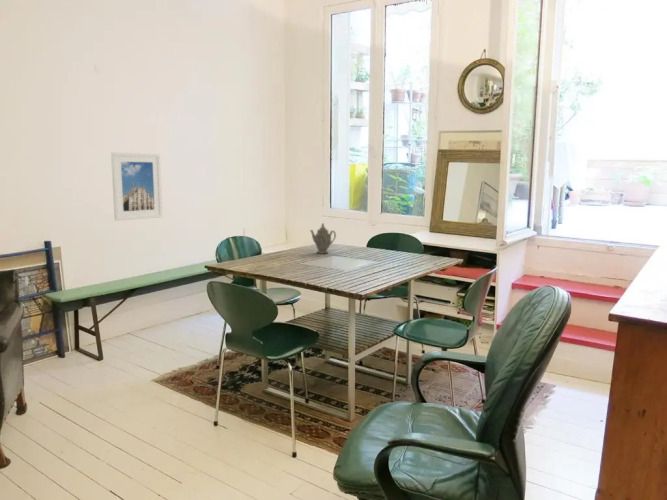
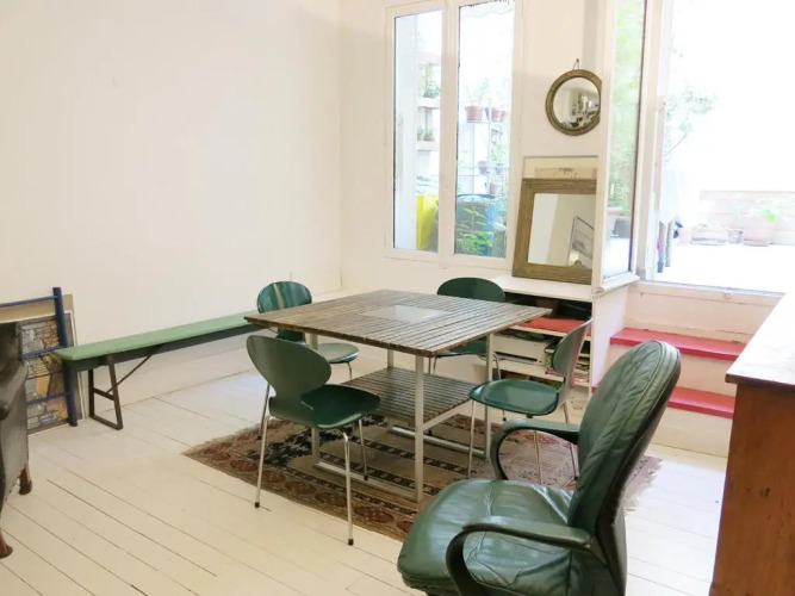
- chinaware [309,222,337,255]
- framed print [110,151,164,222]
